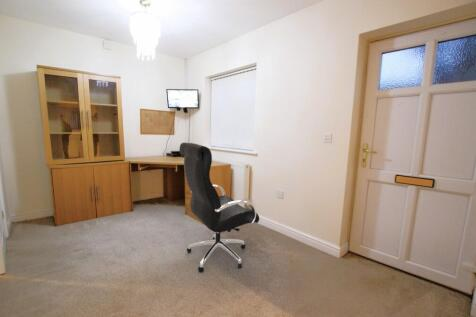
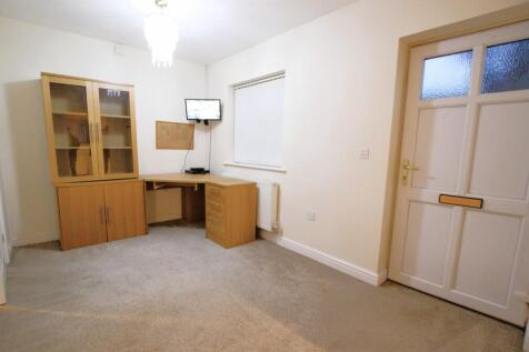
- office chair [179,142,260,273]
